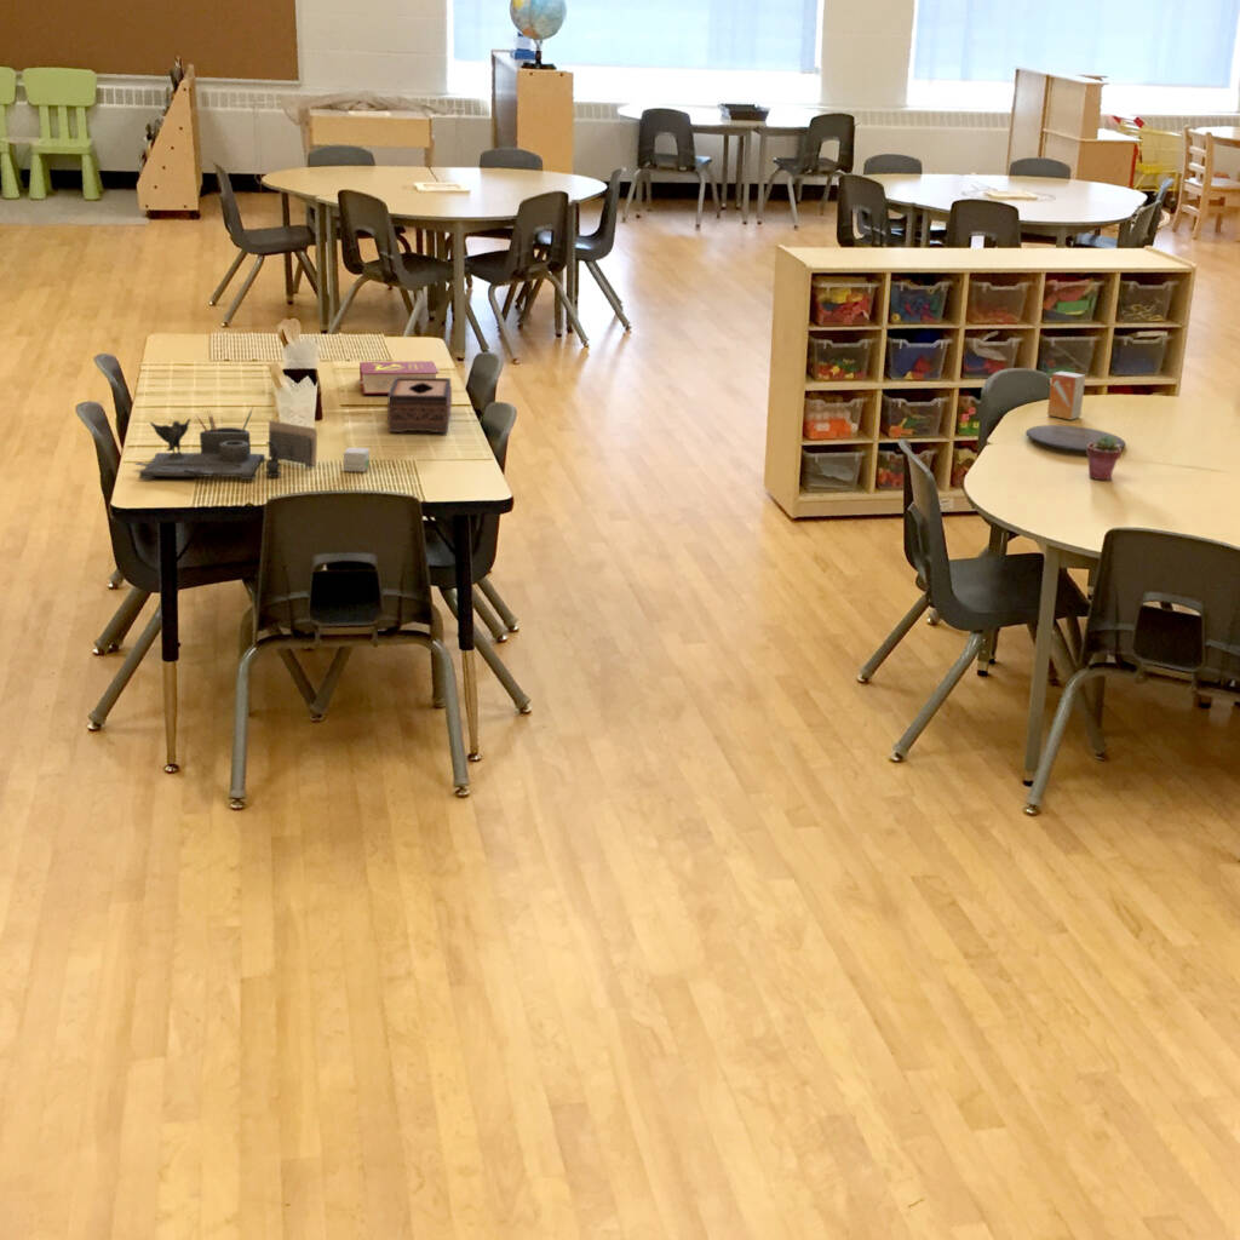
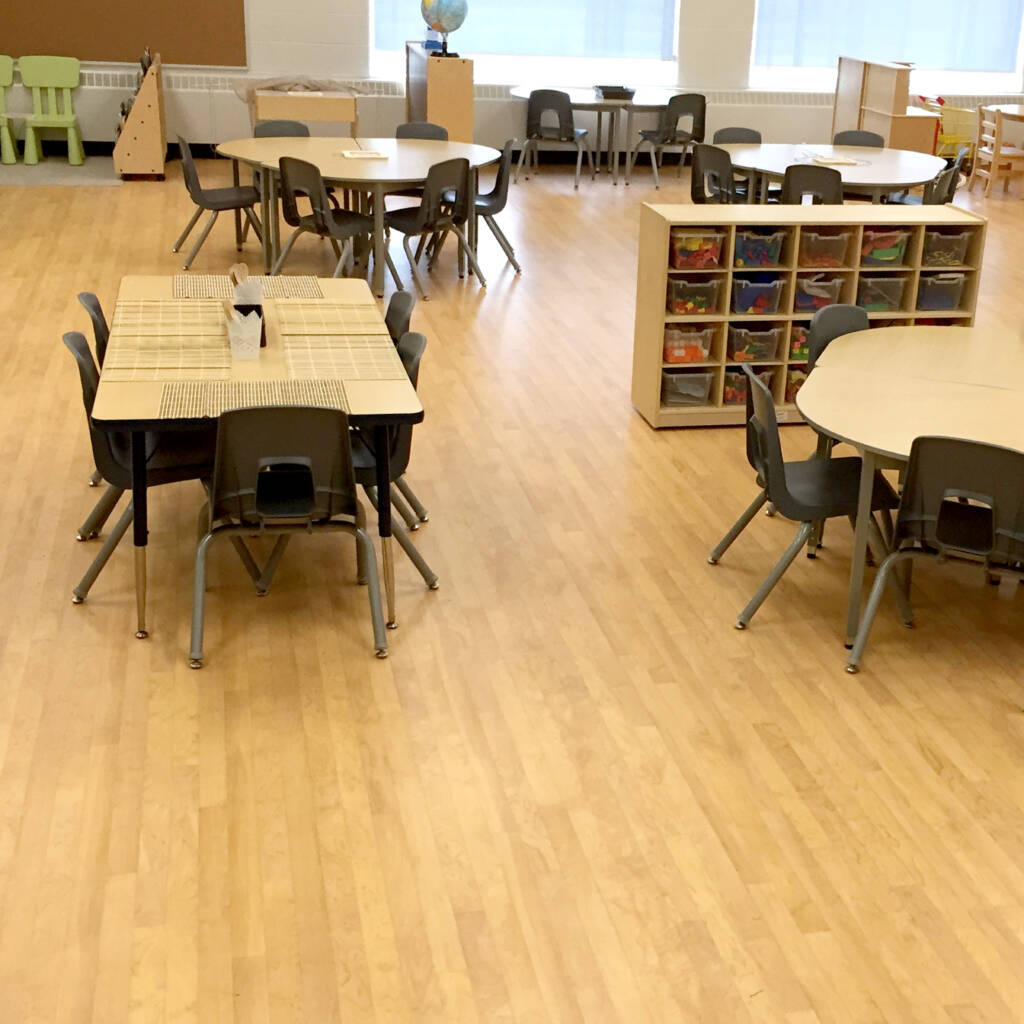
- small box [1046,371,1086,421]
- potted succulent [1085,435,1123,481]
- plate [1024,424,1126,453]
- desk organizer [133,403,318,481]
- book [356,360,441,395]
- small box [343,447,371,473]
- tissue box [386,377,453,434]
